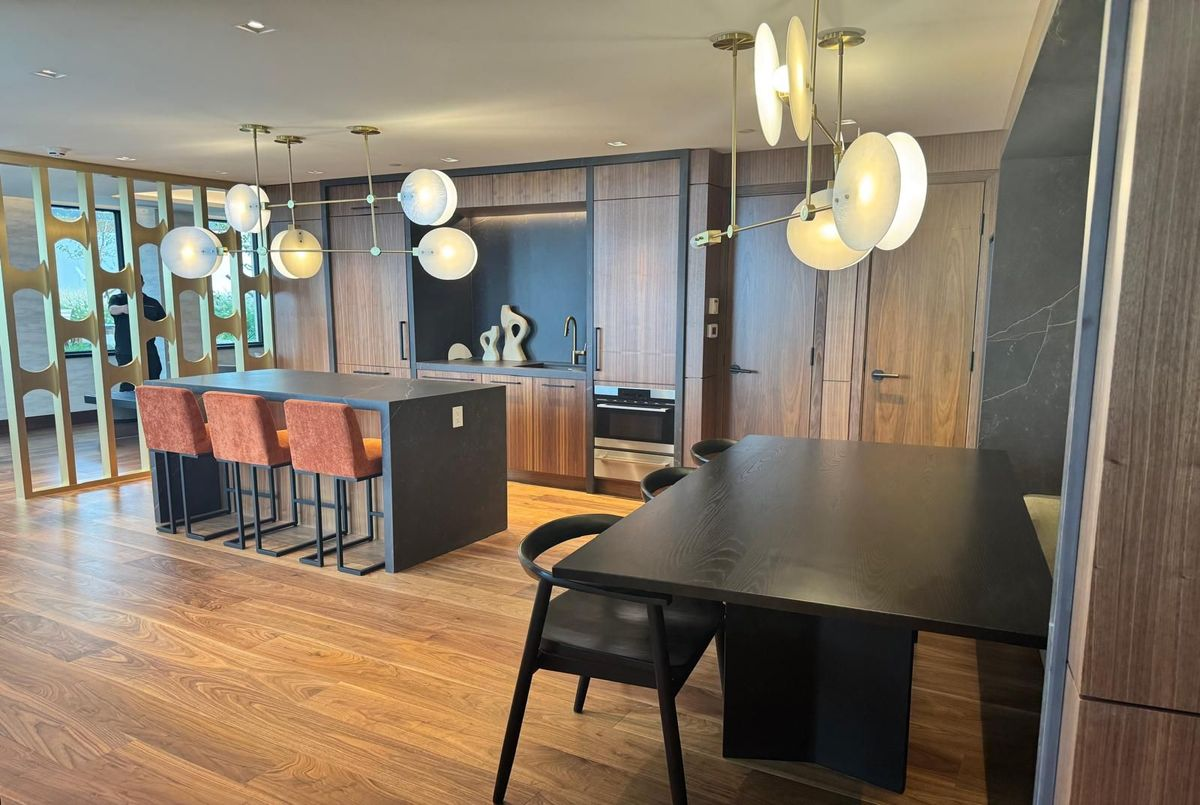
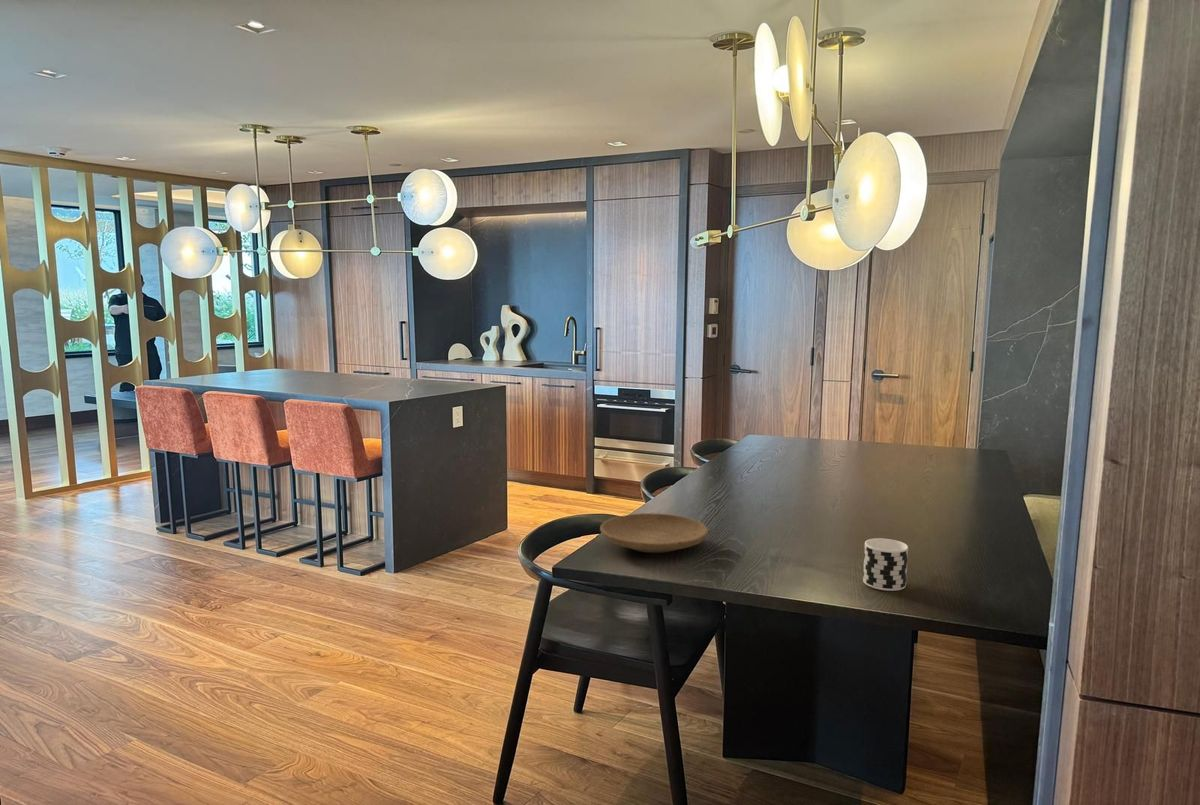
+ plate [599,512,709,554]
+ cup [862,537,909,592]
